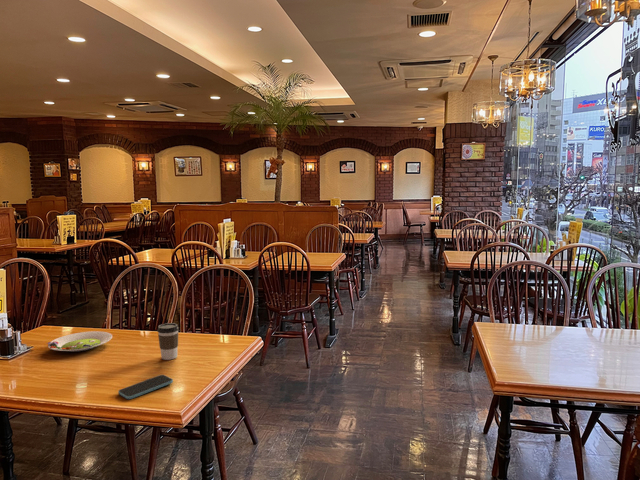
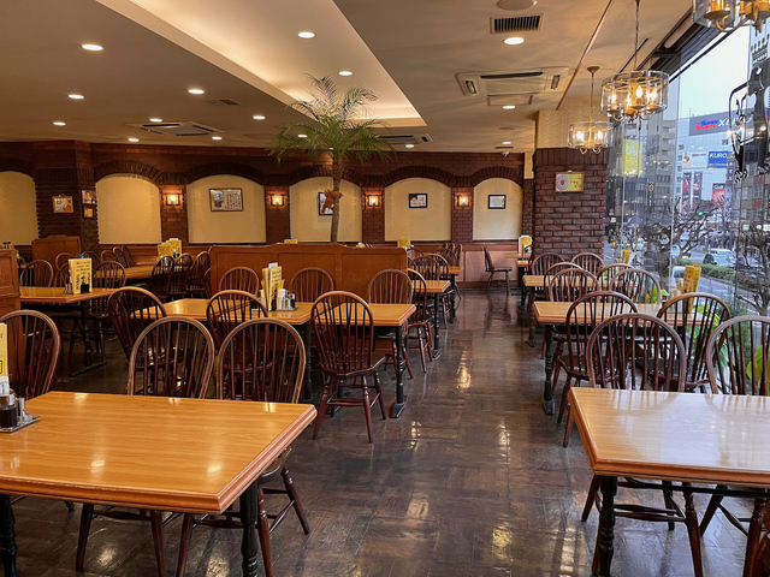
- coffee cup [156,322,180,361]
- salad plate [46,330,113,353]
- smartphone [117,374,174,400]
